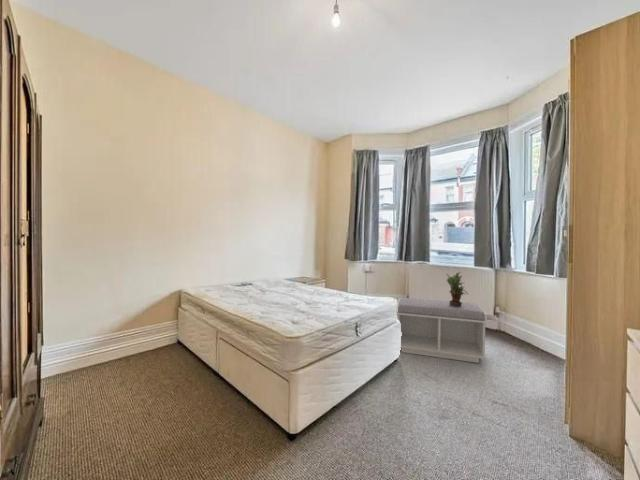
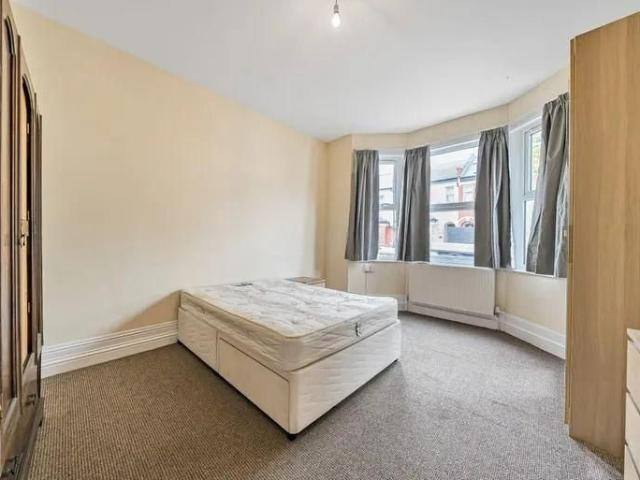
- bench [396,297,488,364]
- potted plant [445,271,470,307]
